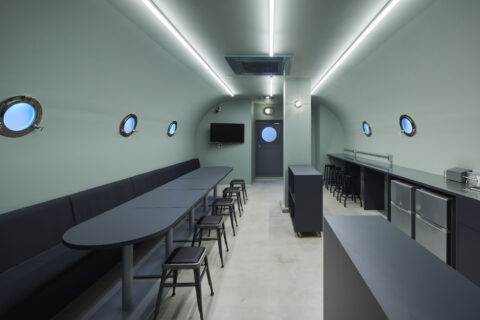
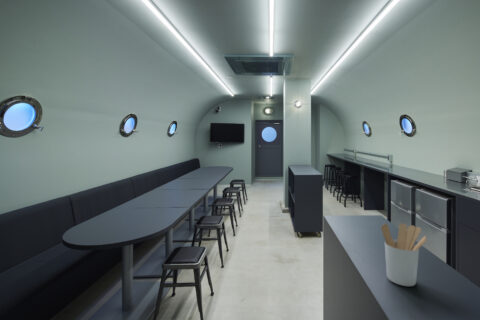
+ utensil holder [380,222,428,287]
